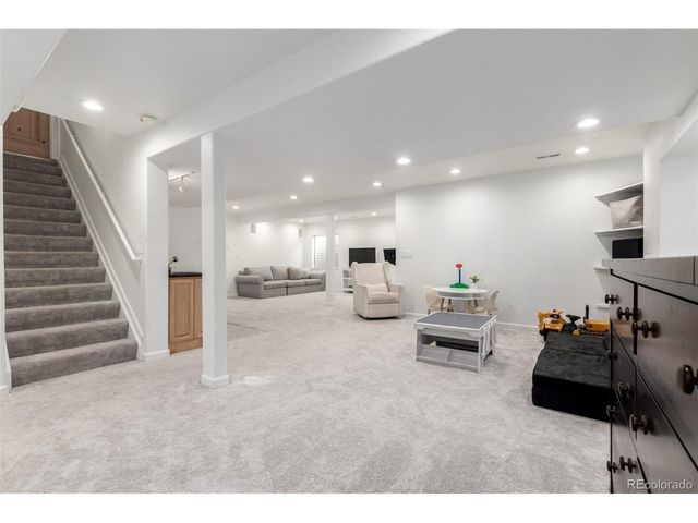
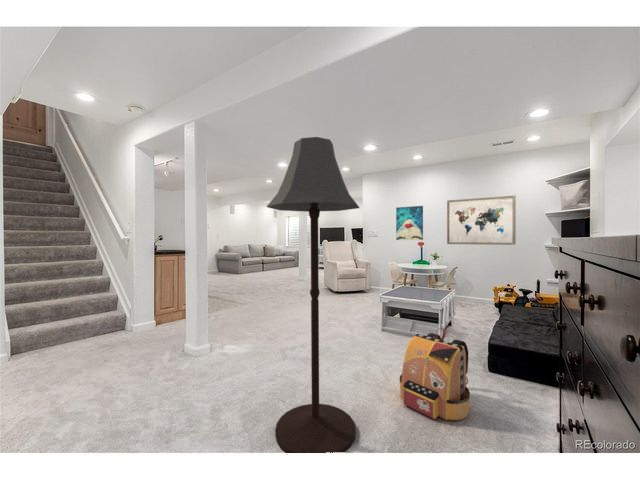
+ wall art [446,195,517,246]
+ wall art [395,205,424,241]
+ floor lamp [266,136,361,454]
+ backpack [399,327,471,421]
